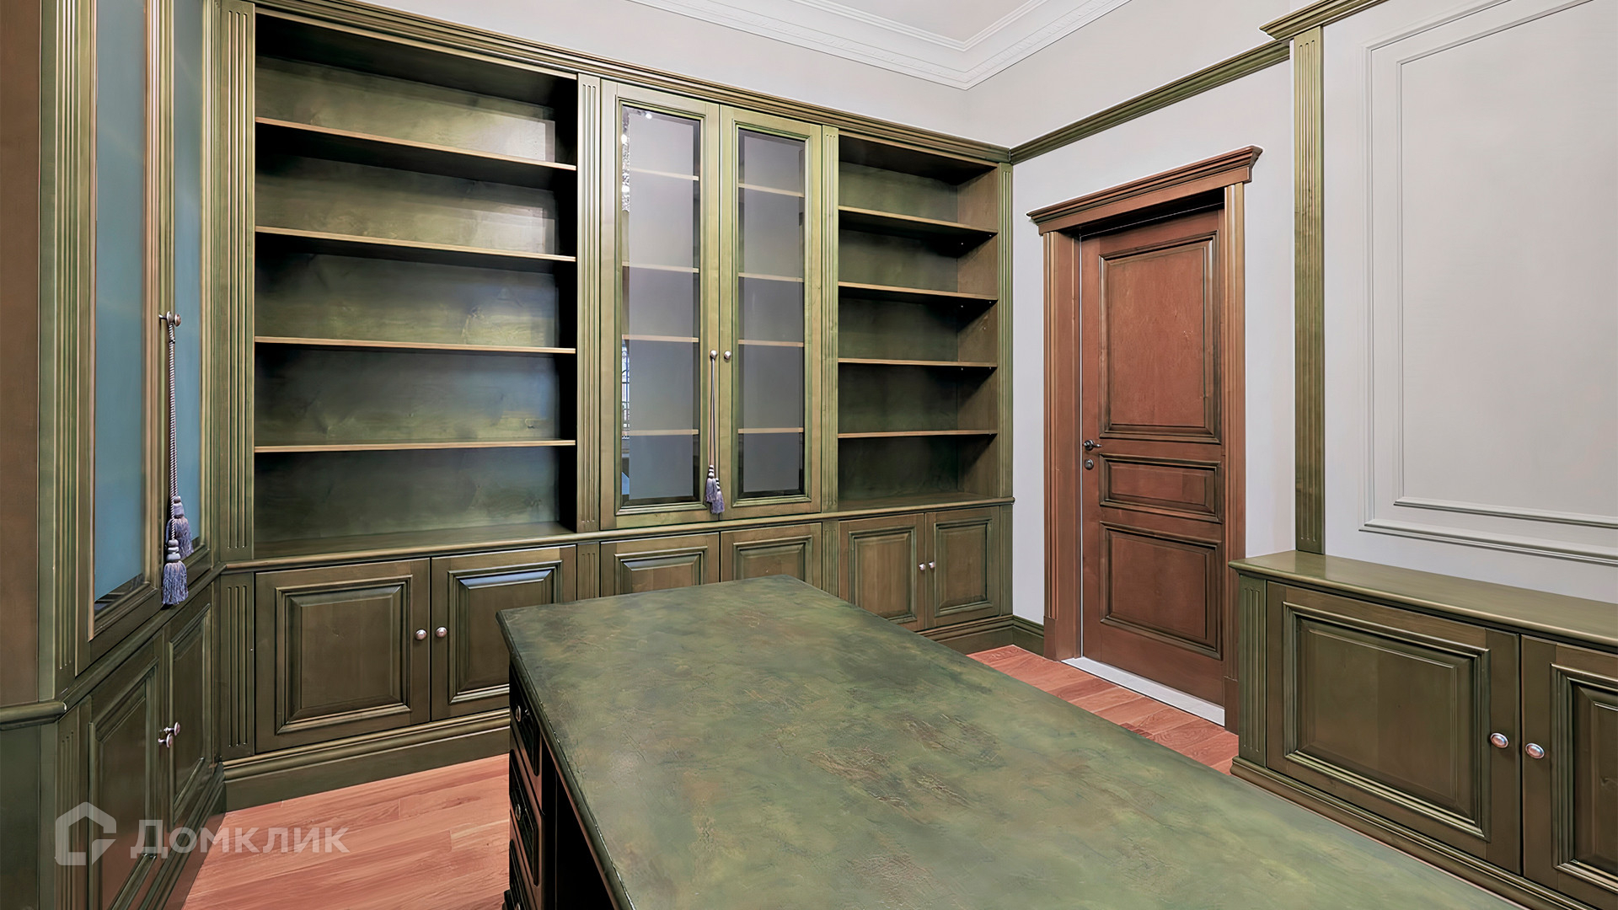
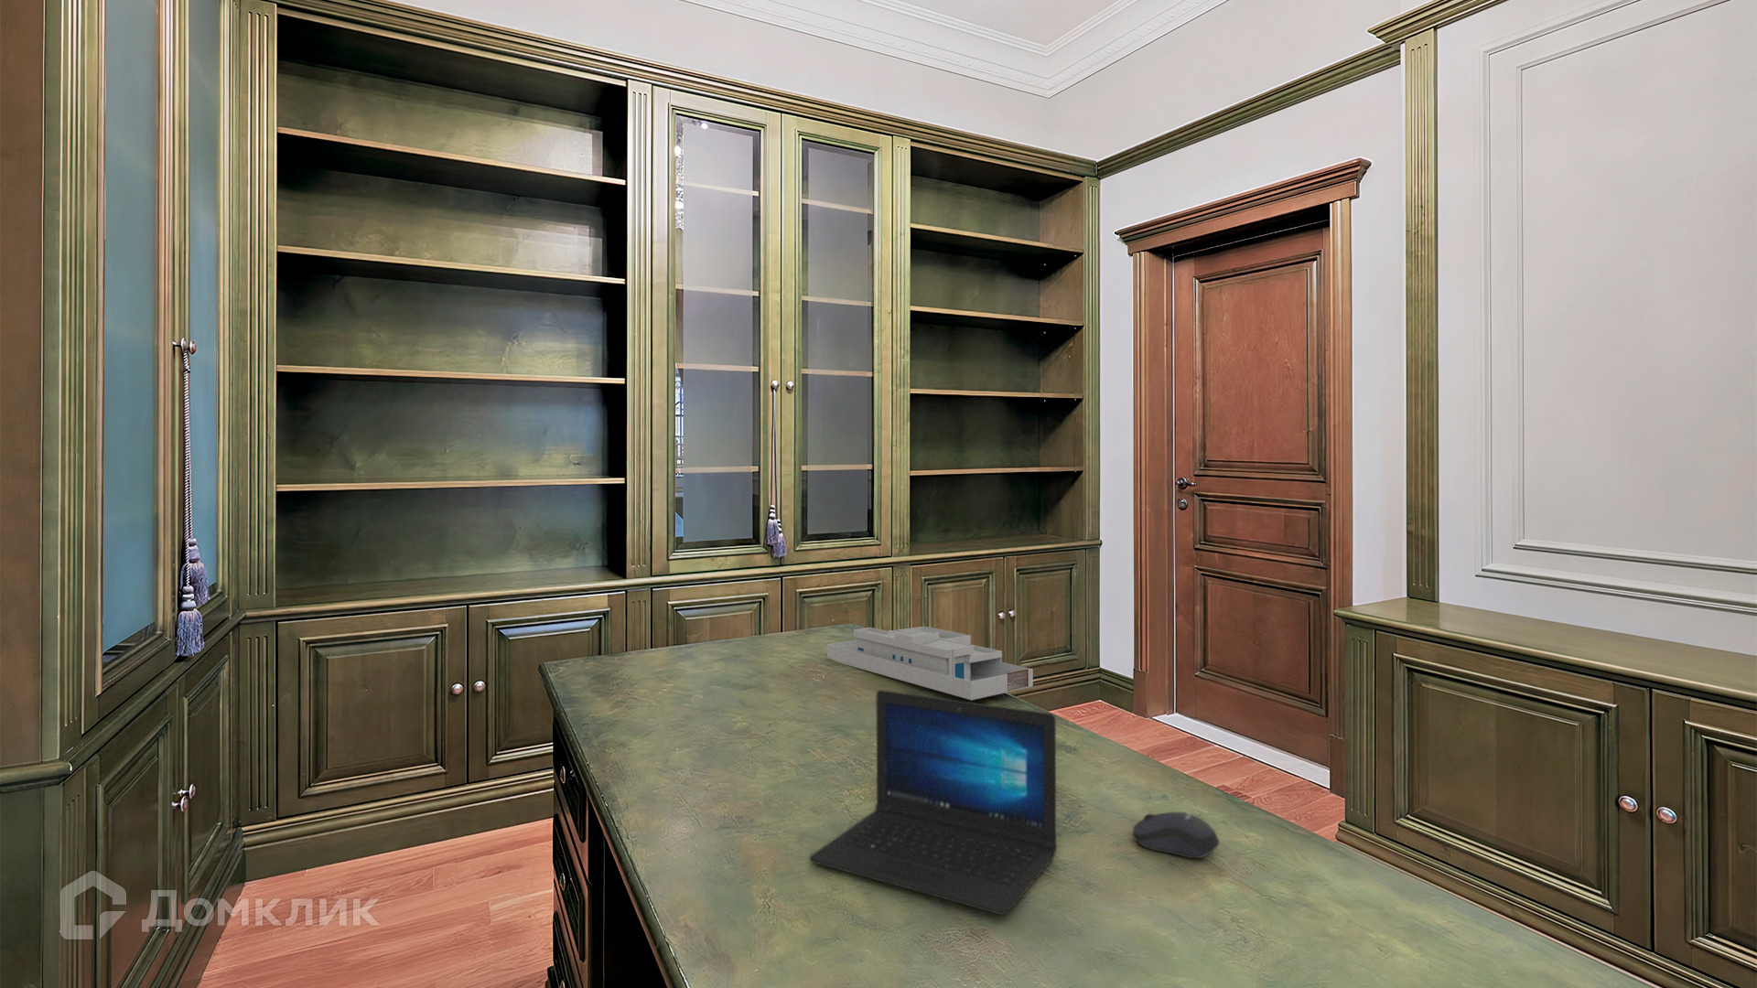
+ computer mouse [1131,812,1221,859]
+ laptop [809,689,1058,916]
+ desk organizer [827,626,1034,701]
